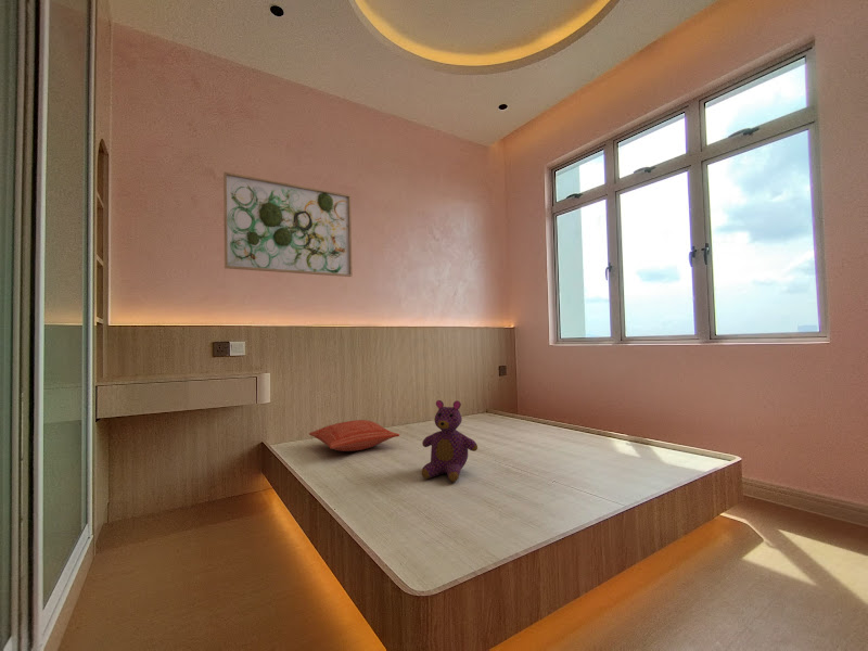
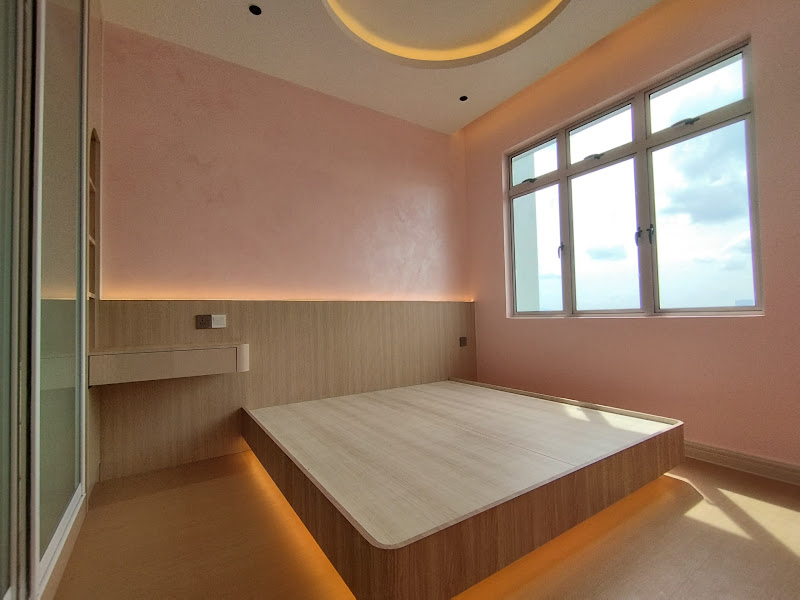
- teddy bear [421,399,478,483]
- pillow [308,419,400,452]
- wall art [222,171,354,278]
